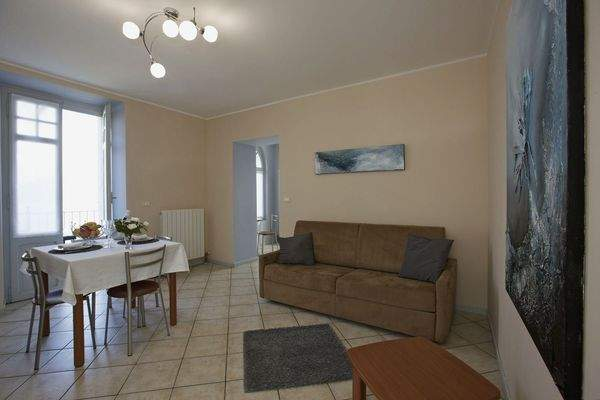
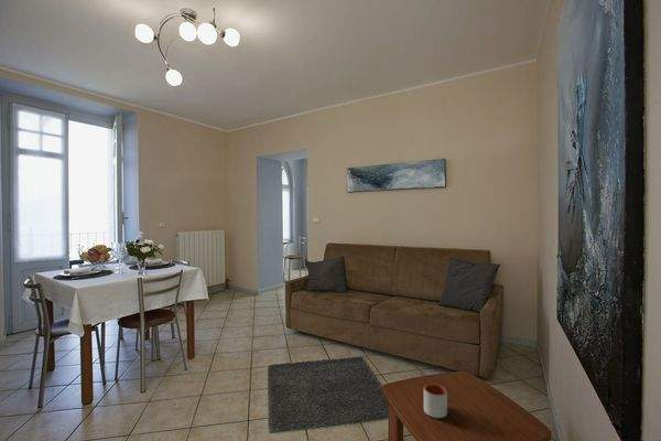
+ mug [423,383,448,419]
